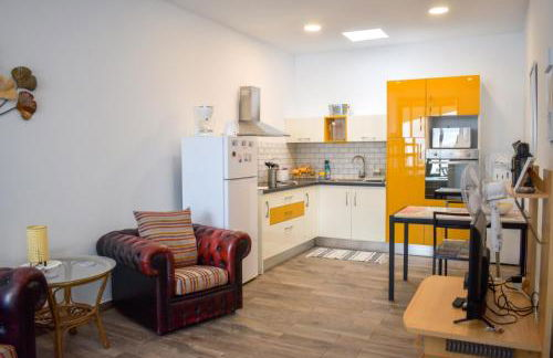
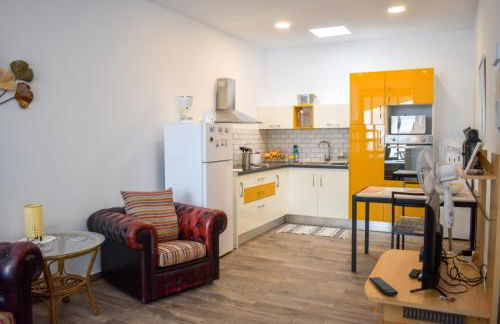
+ remote control [368,276,399,297]
